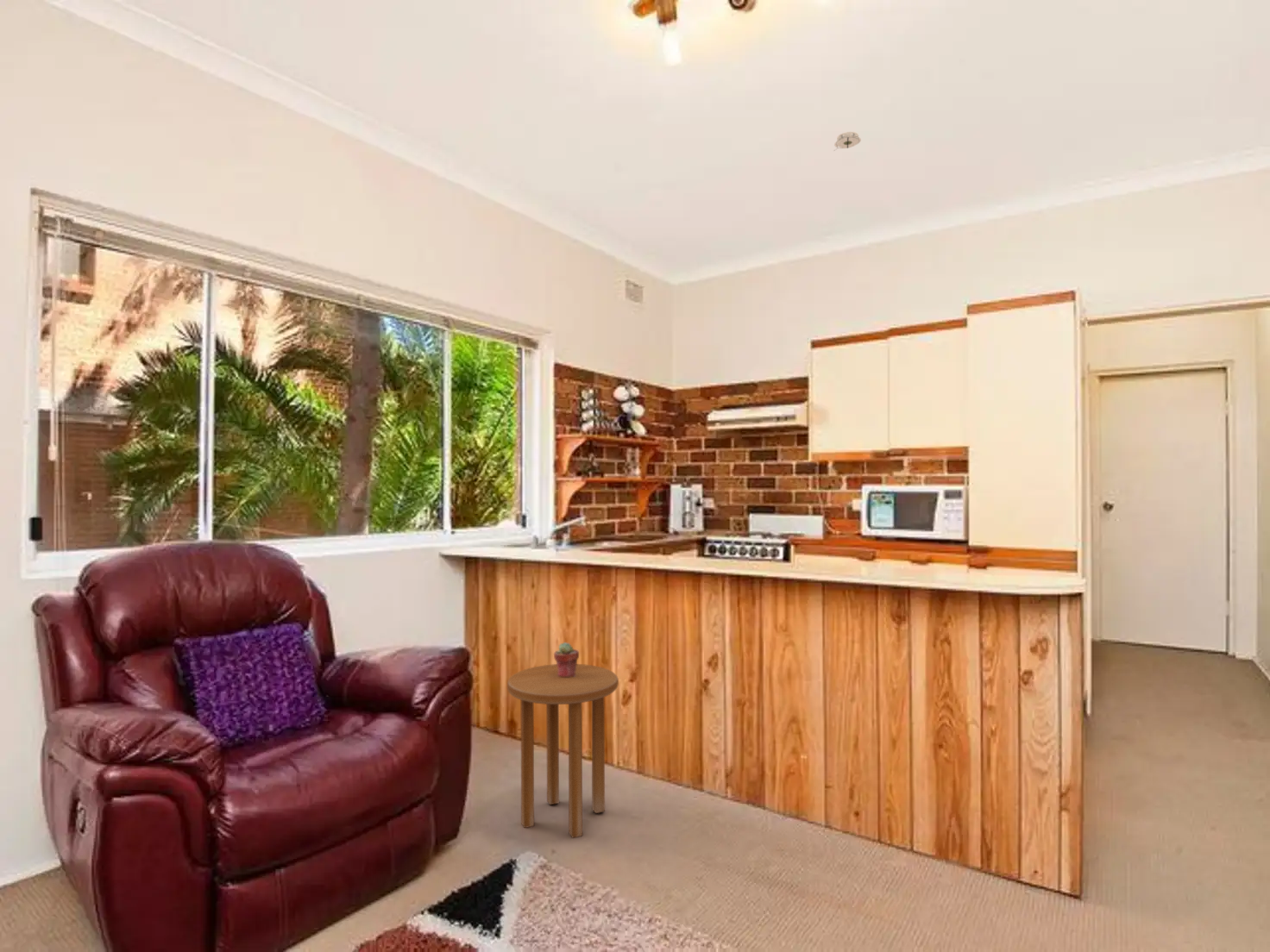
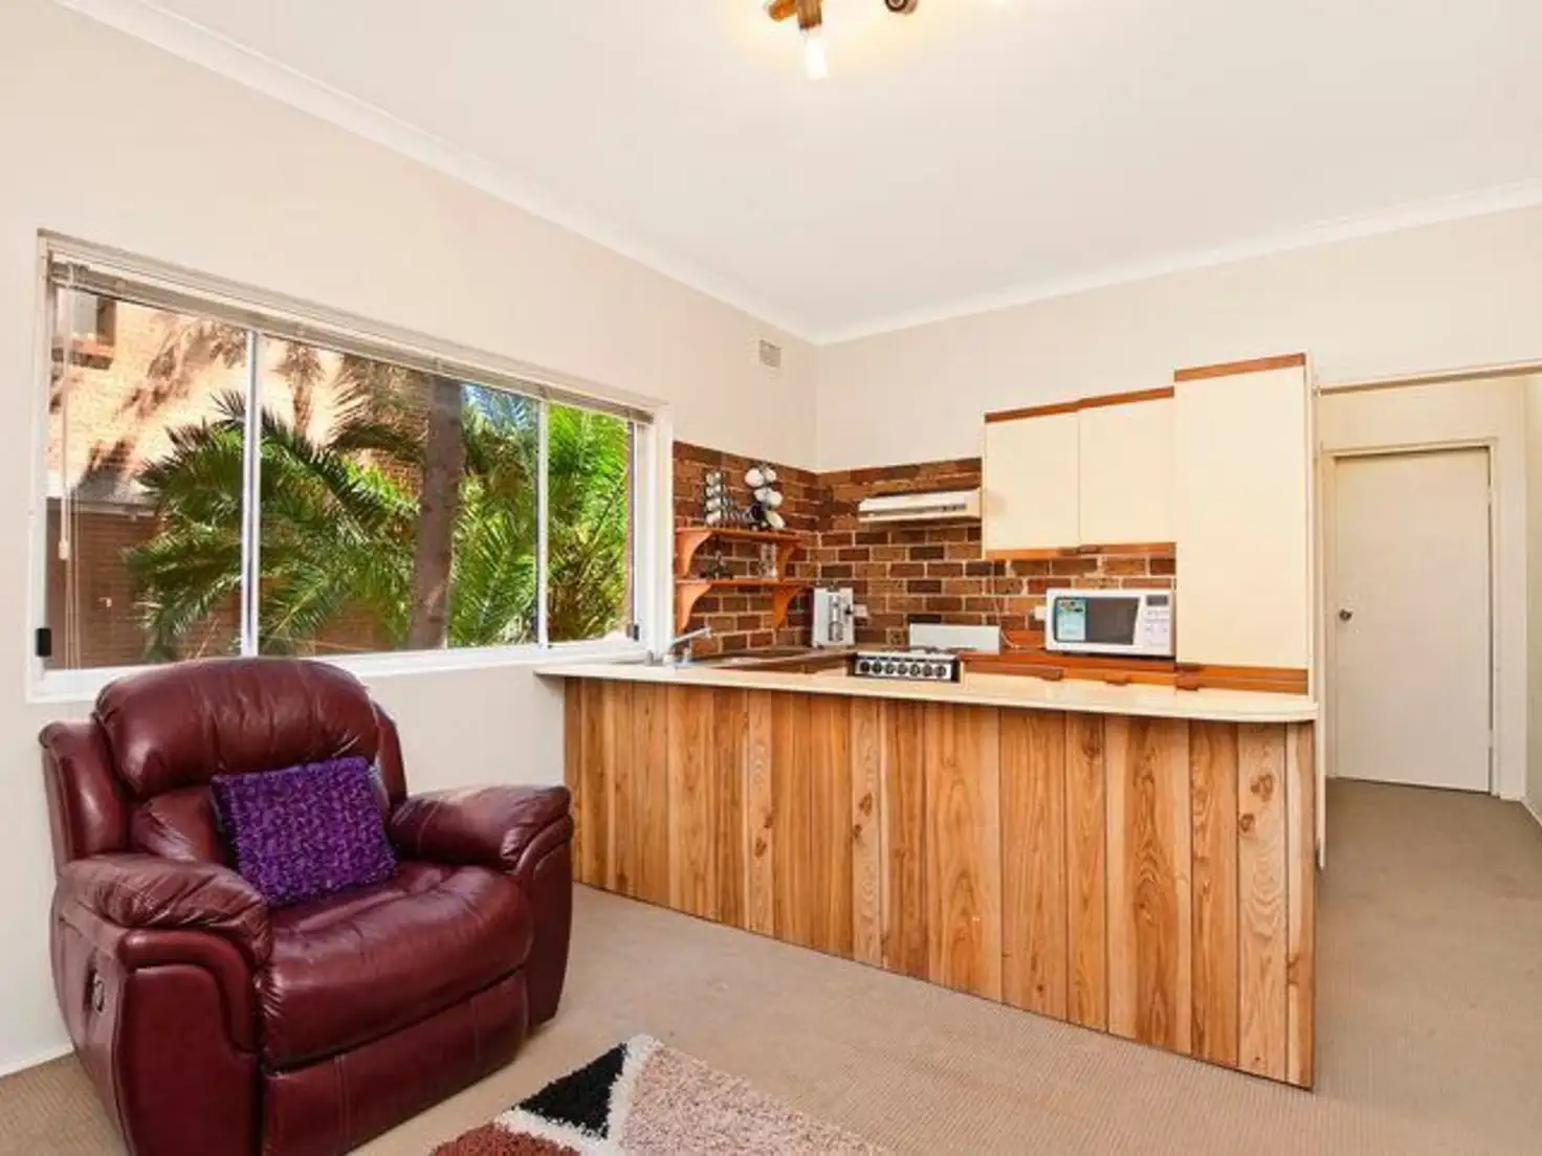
- smoke detector [833,131,862,152]
- potted succulent [553,642,580,677]
- side table [506,663,619,839]
